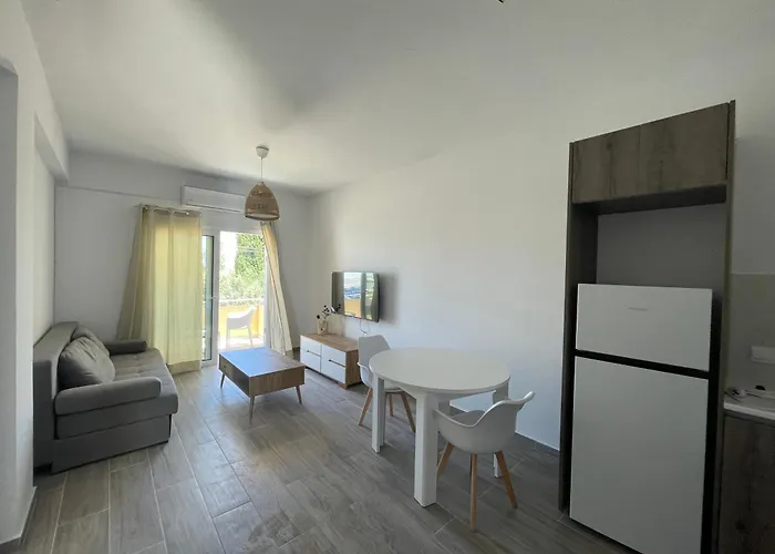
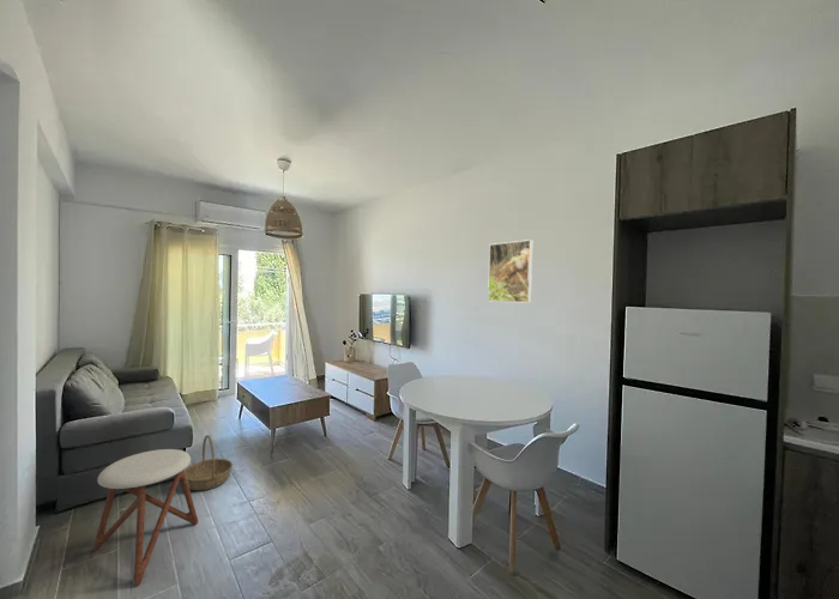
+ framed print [487,238,533,304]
+ basket [185,434,234,491]
+ stool [92,448,199,587]
